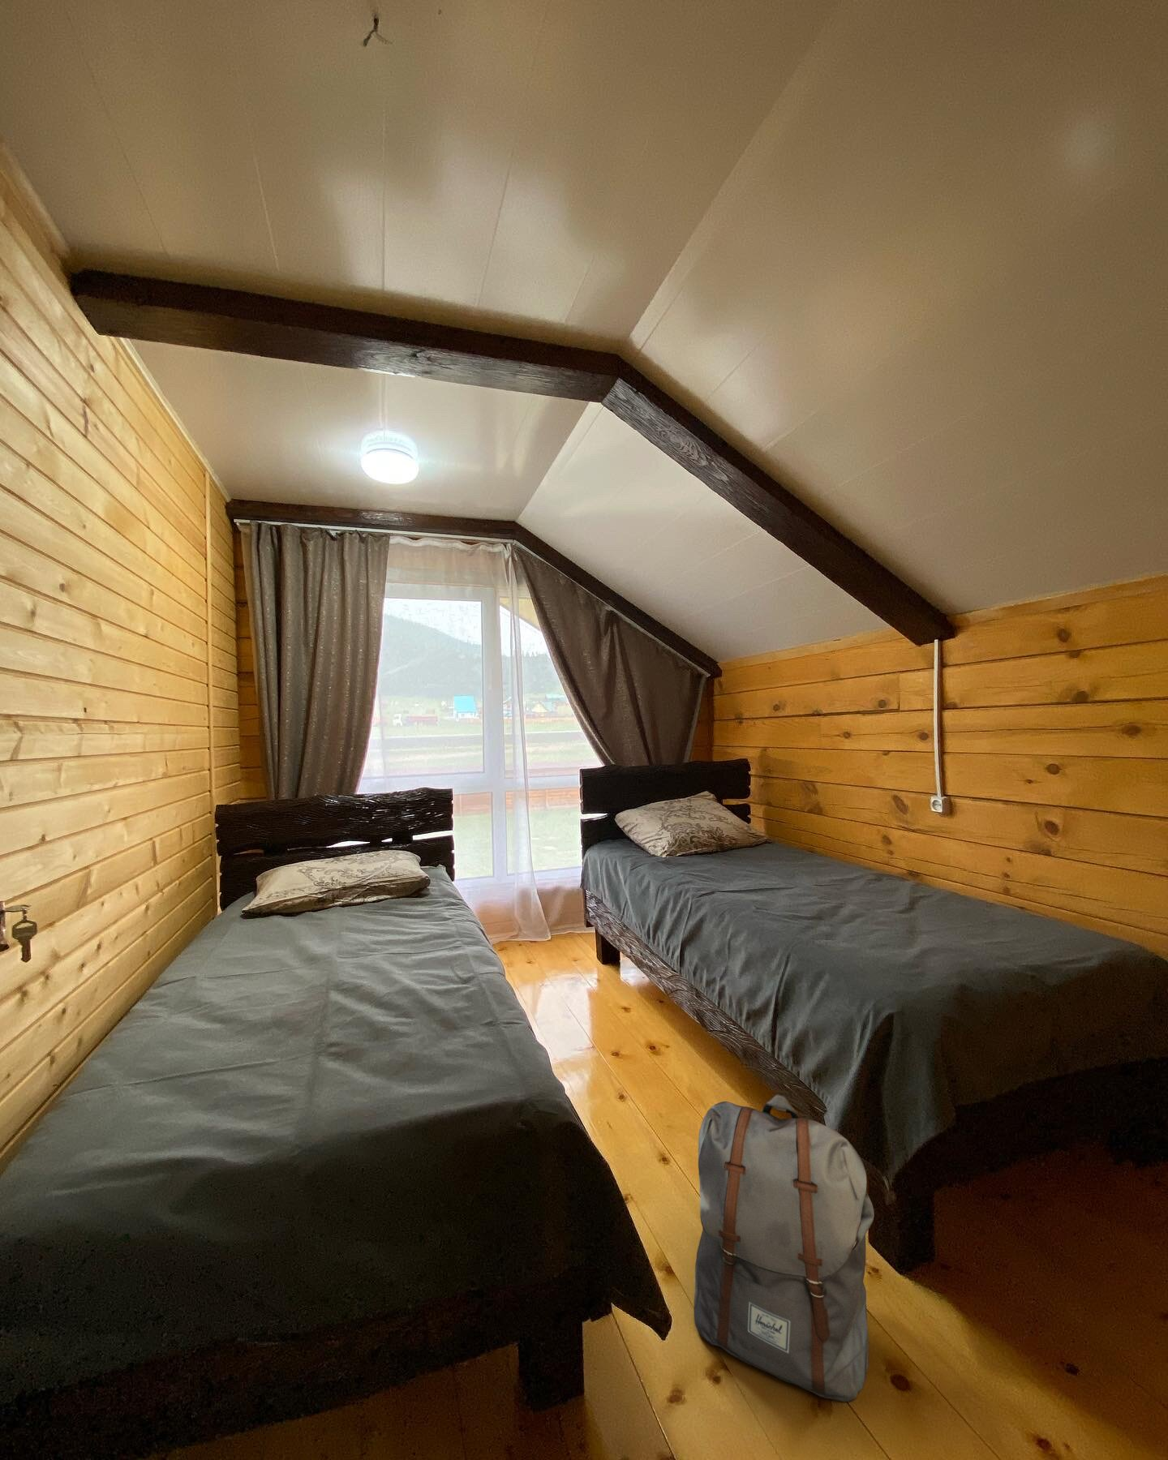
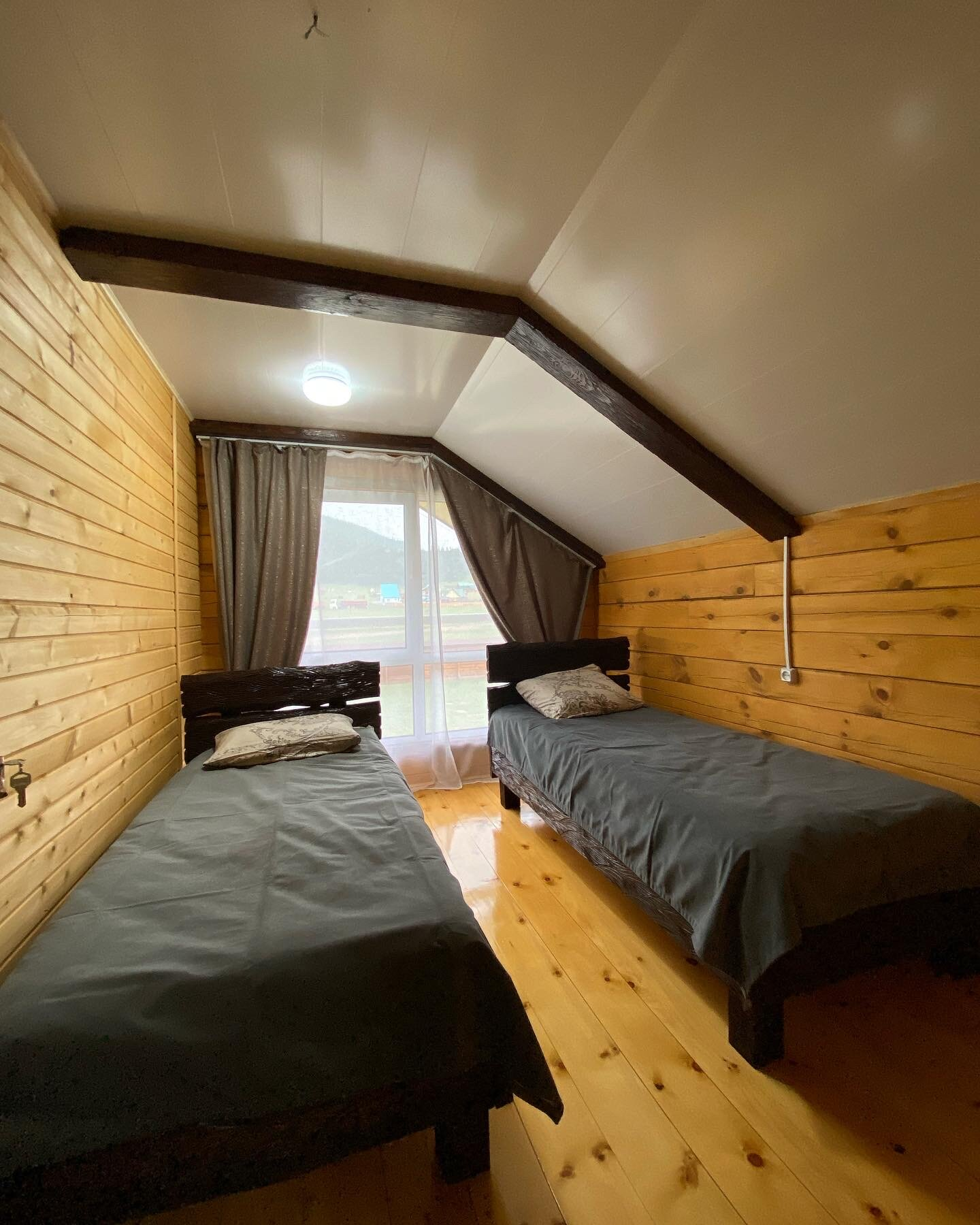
- backpack [694,1093,875,1403]
